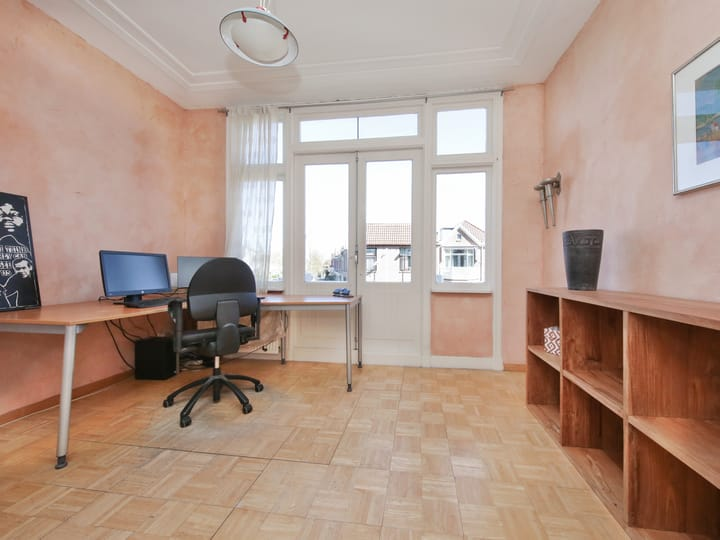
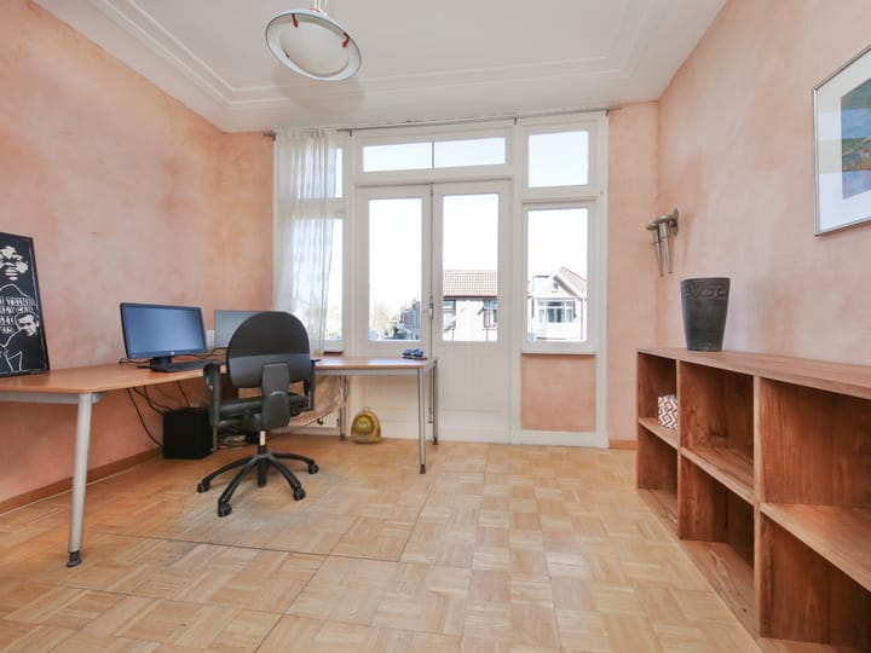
+ backpack [350,405,382,444]
